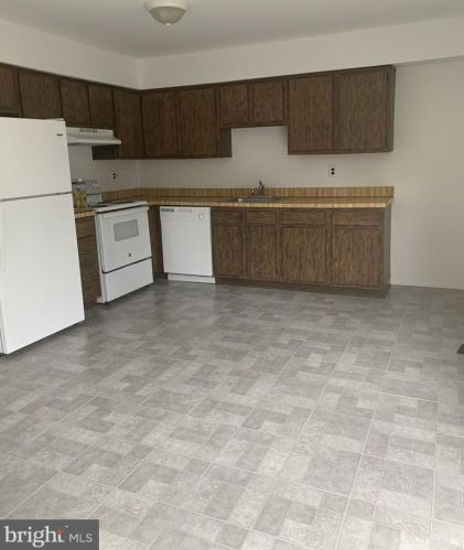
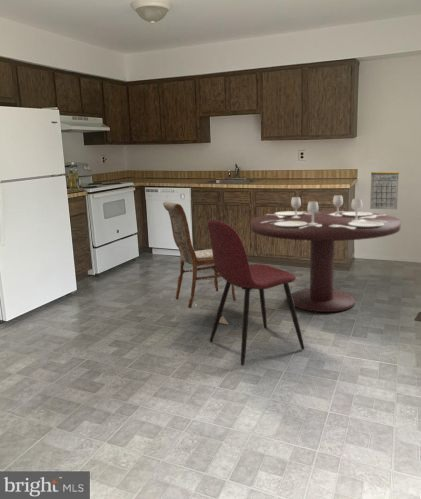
+ dining chair [206,219,305,367]
+ dining table [249,194,402,313]
+ dining chair [162,200,238,325]
+ calendar [369,163,400,210]
